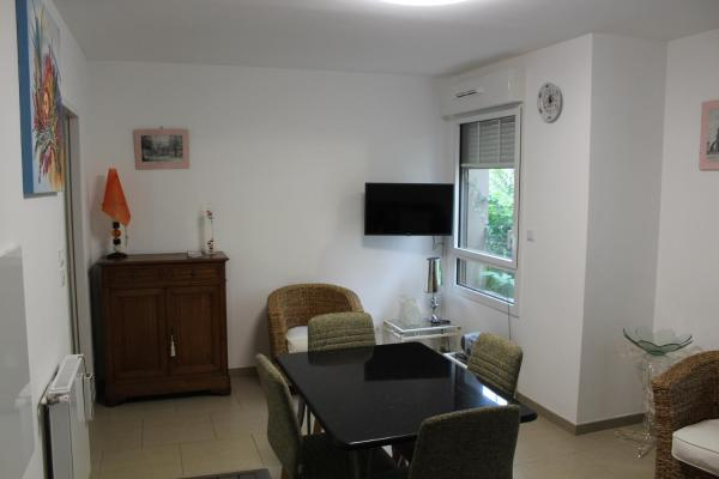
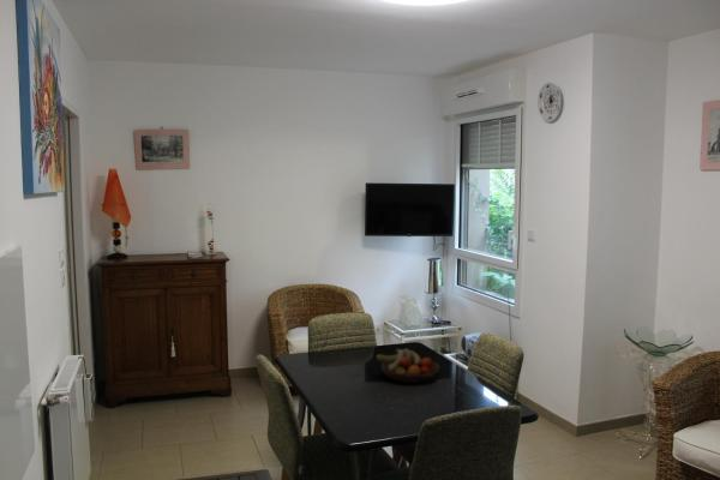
+ fruit bowl [374,348,440,384]
